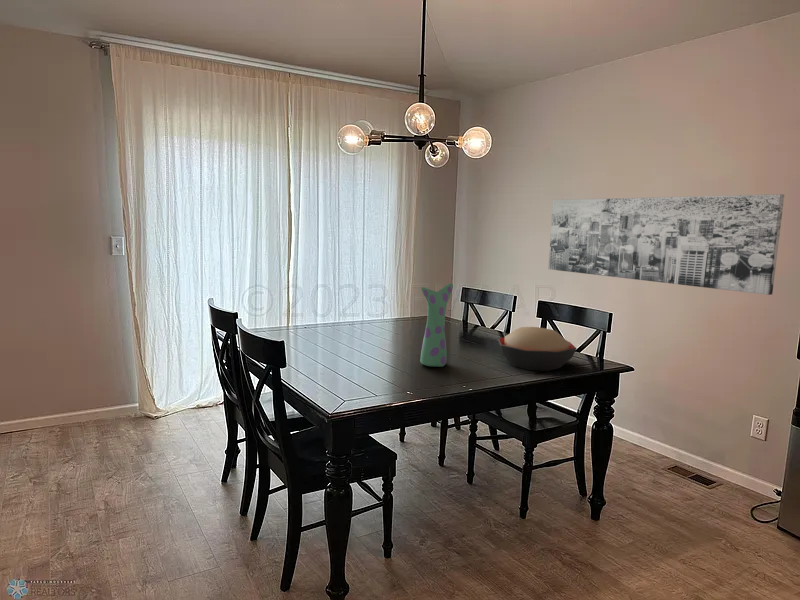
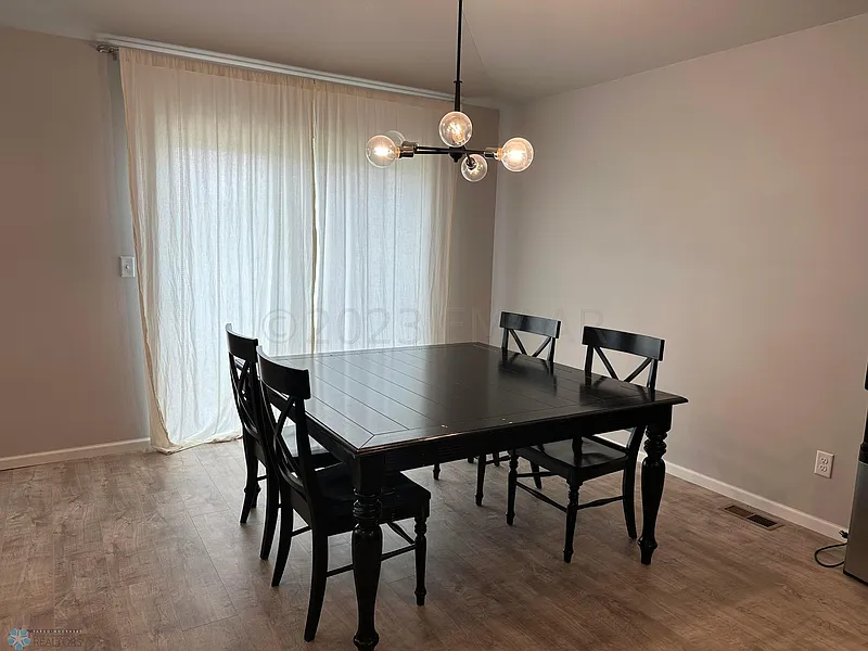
- decorative bowl [497,326,578,372]
- vase [419,282,454,368]
- wall art [547,193,785,296]
